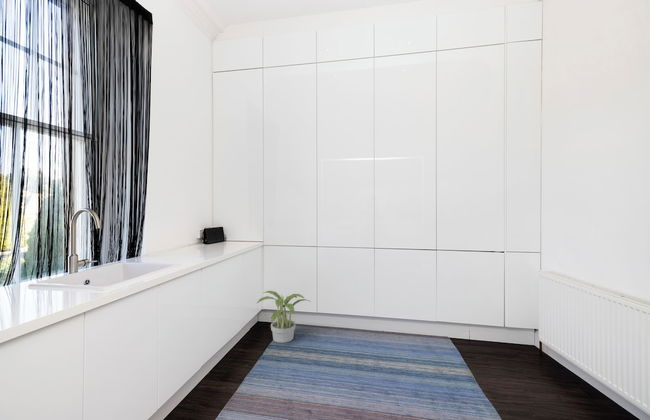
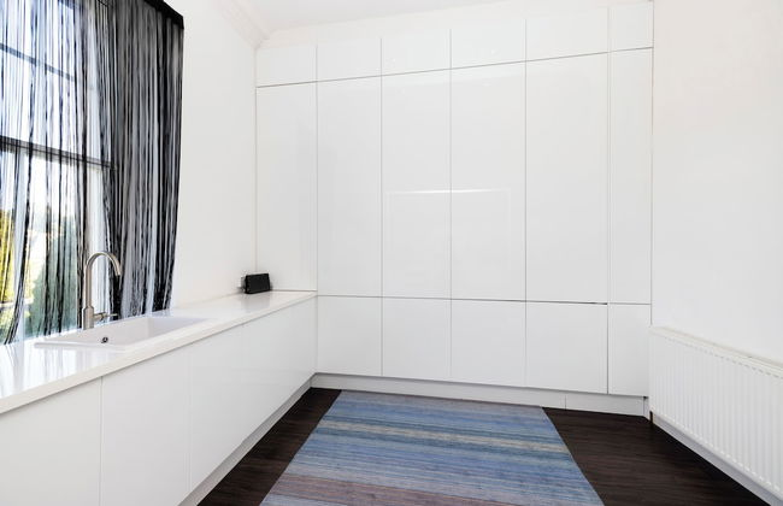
- potted plant [255,290,312,344]
